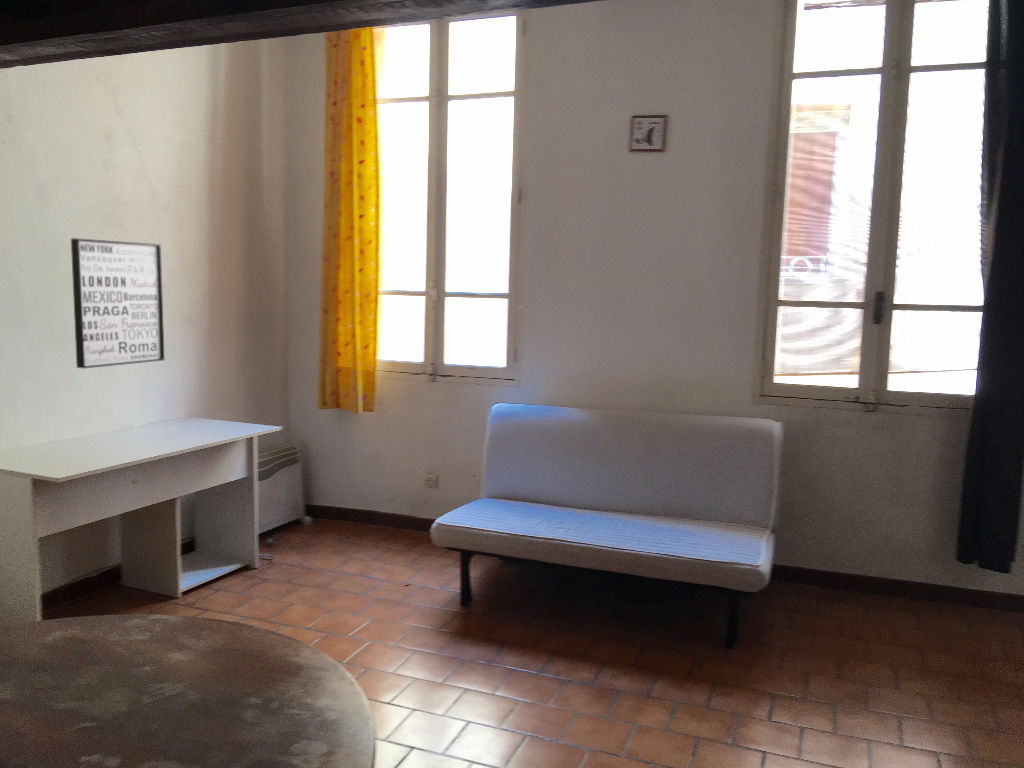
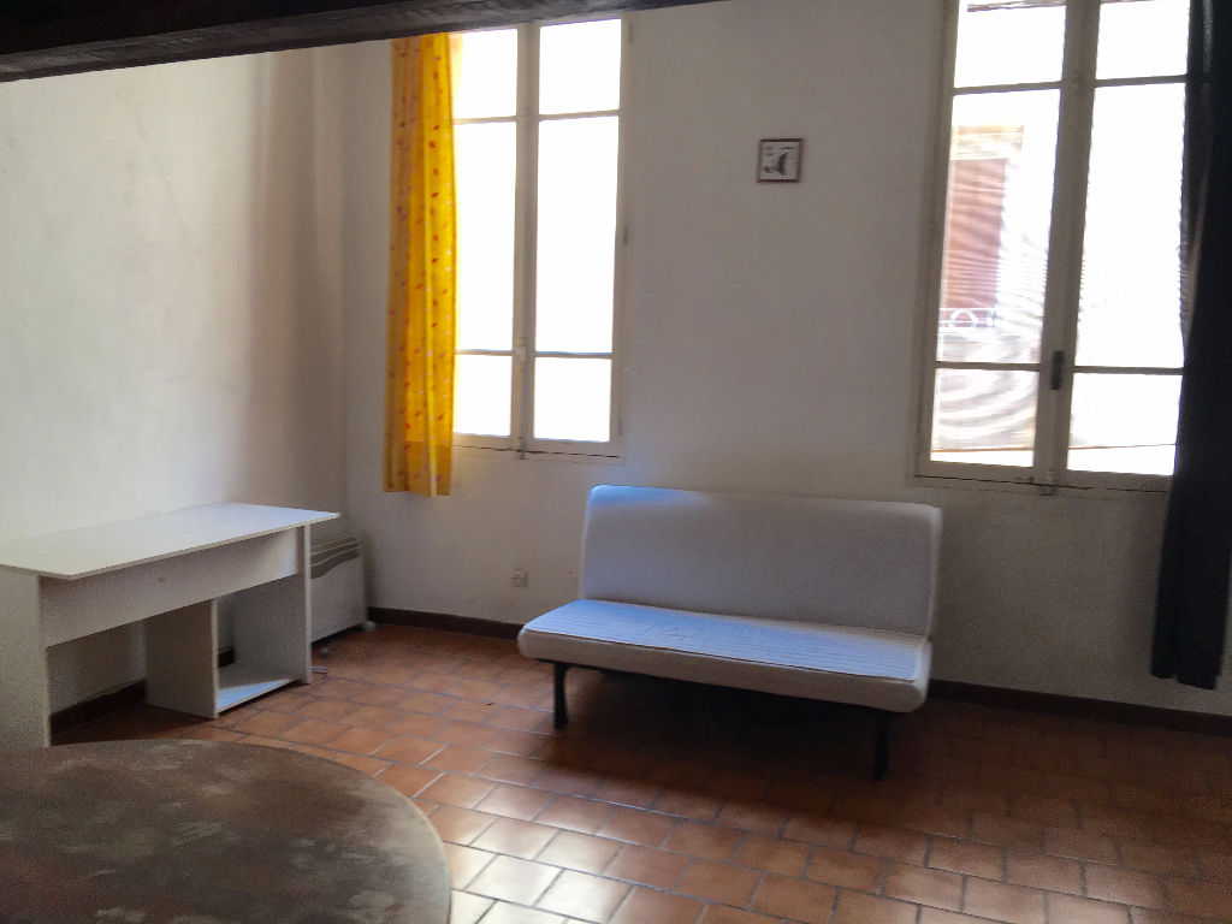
- wall art [70,237,165,369]
